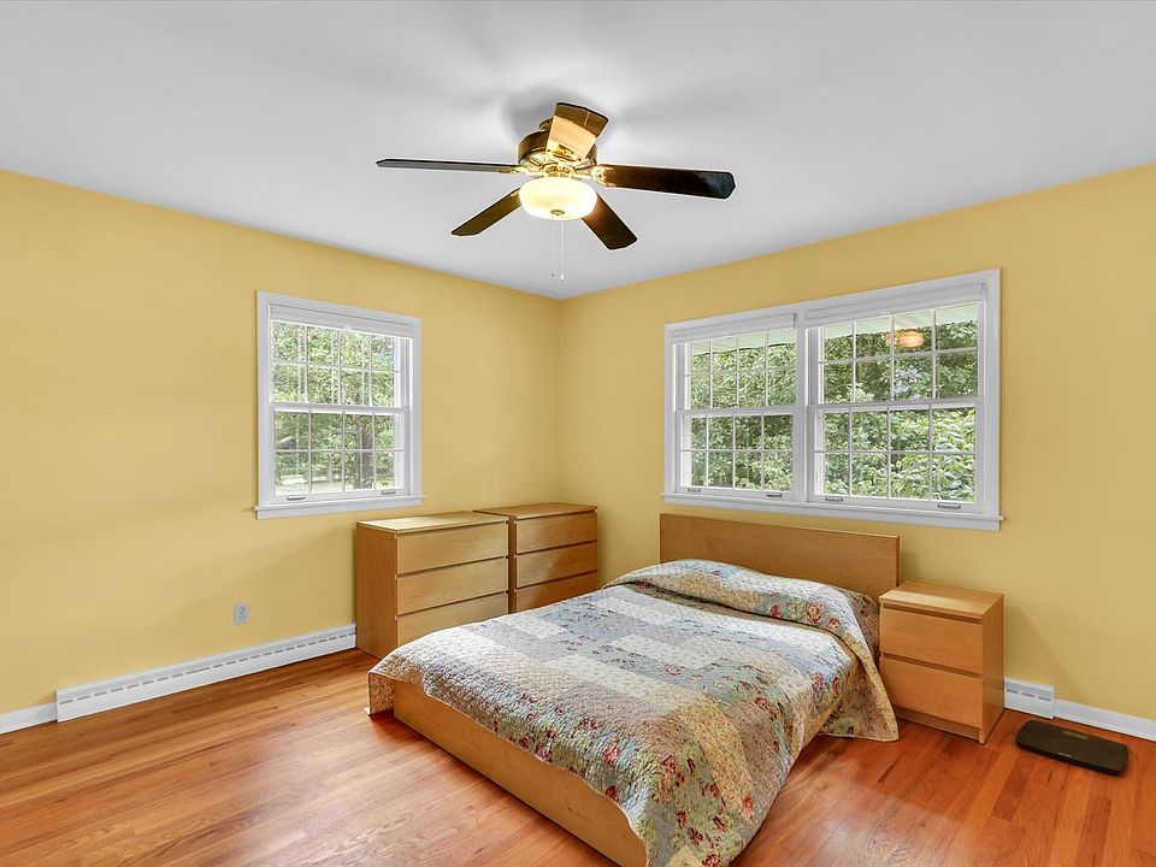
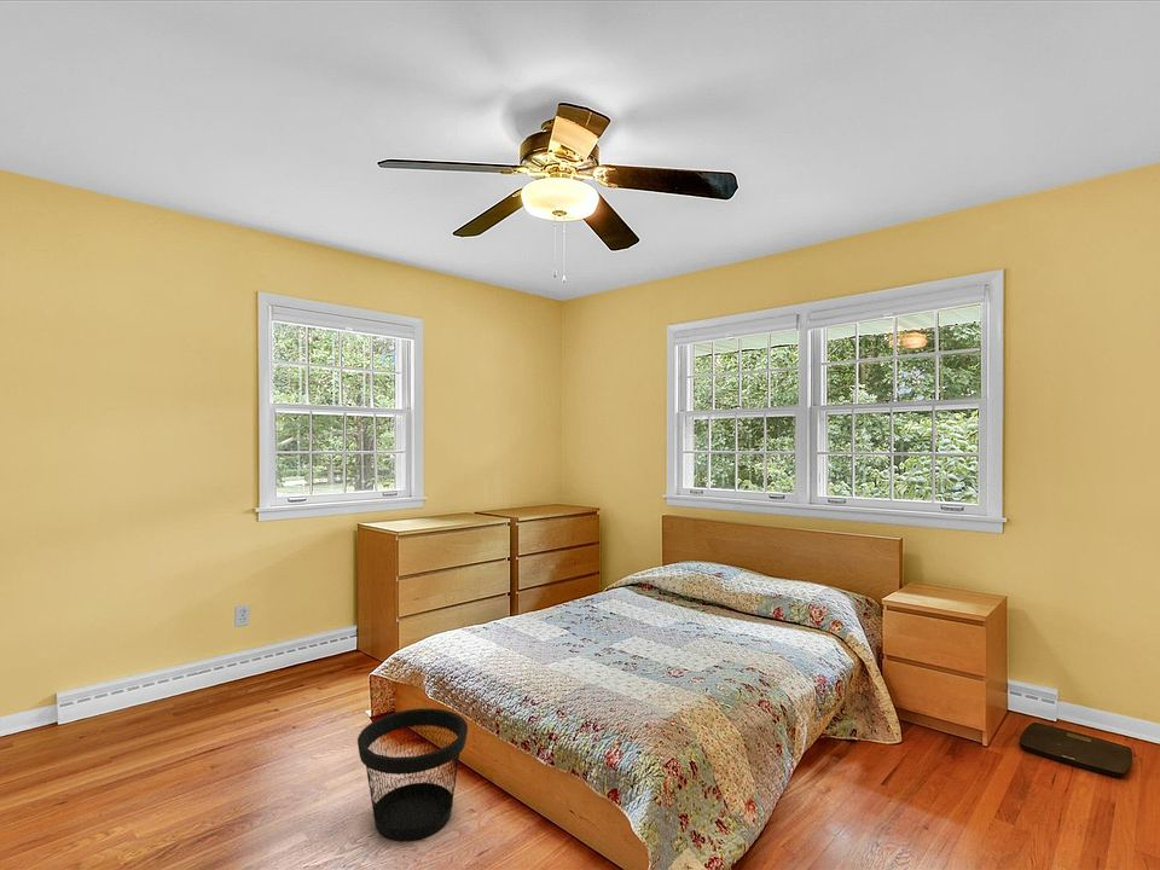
+ wastebasket [356,707,469,842]
